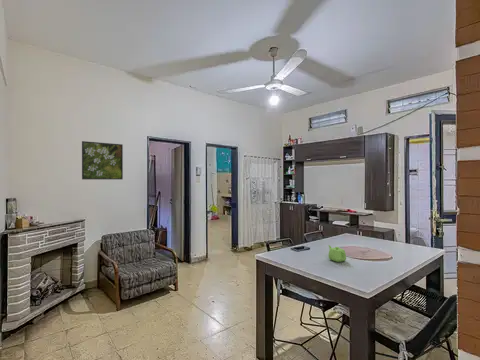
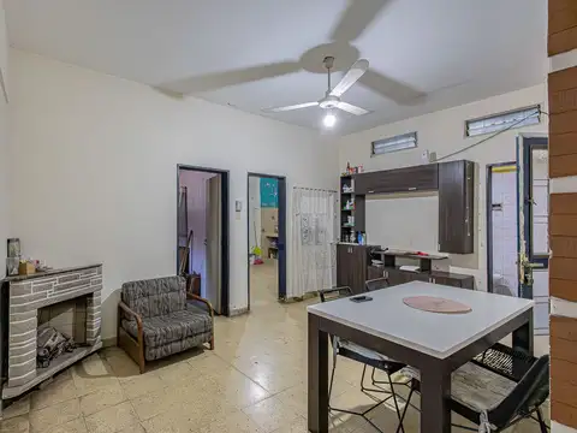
- teapot [327,244,347,263]
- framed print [81,140,124,180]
